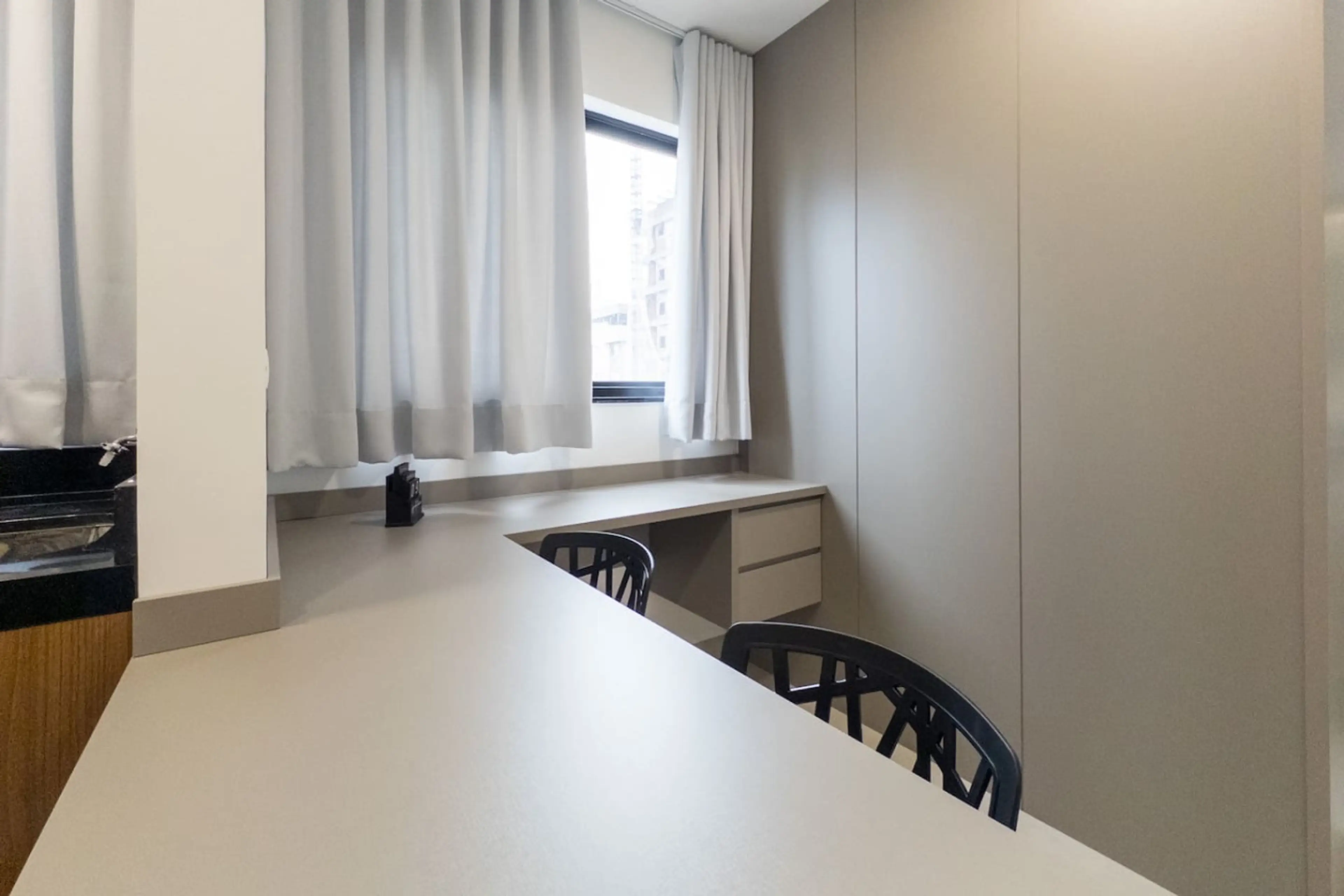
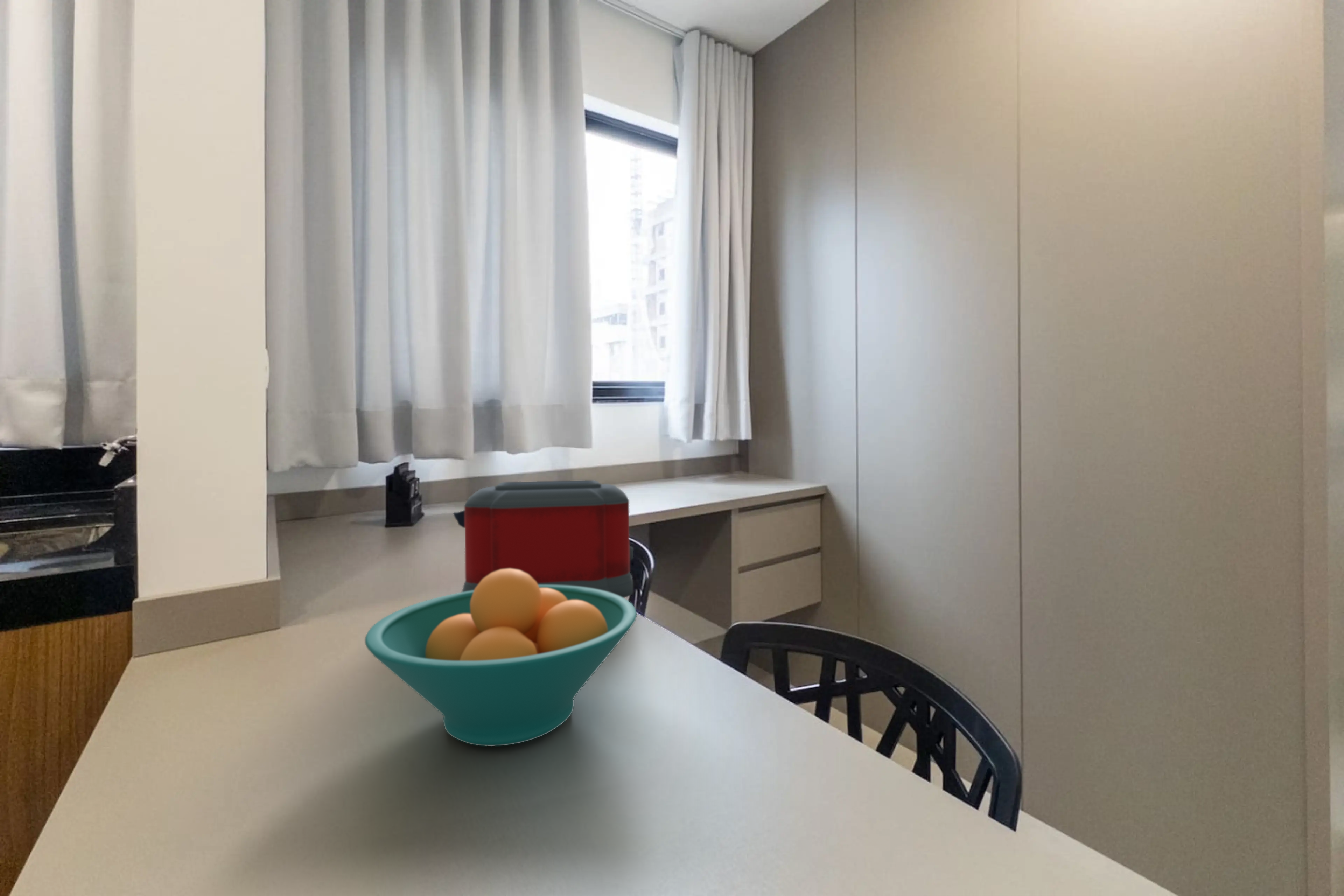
+ toaster [453,480,634,598]
+ fruit bowl [365,568,637,747]
